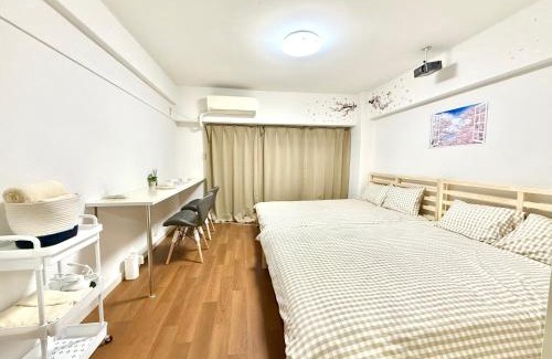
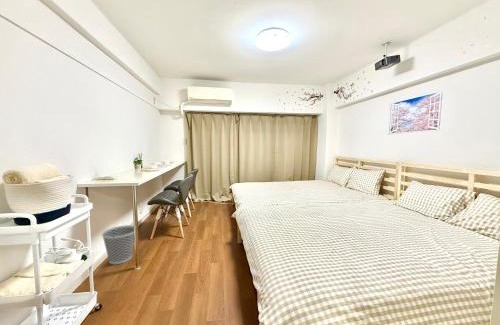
+ wastebasket [101,224,135,265]
